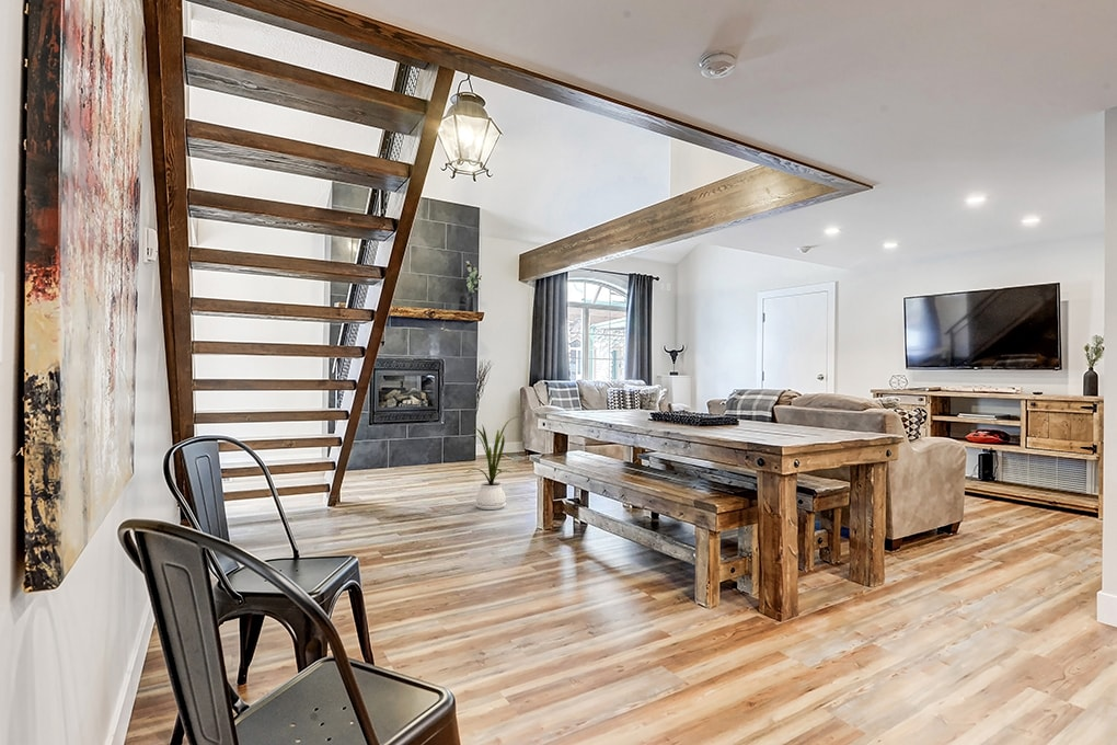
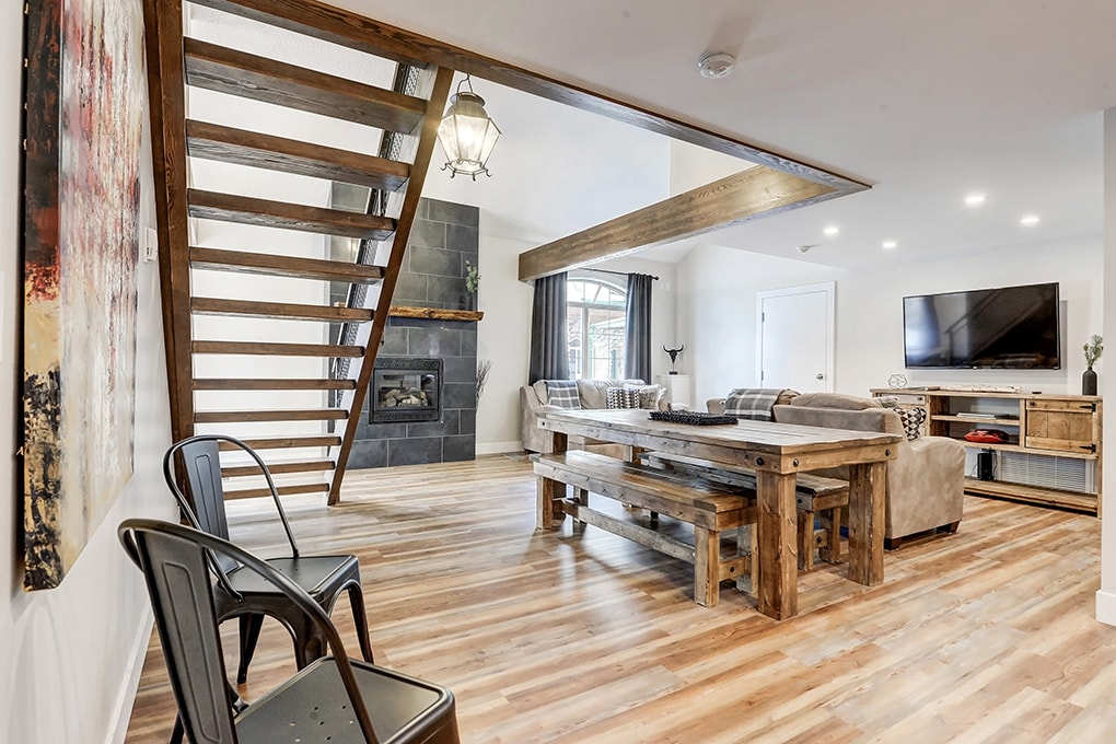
- house plant [467,415,519,511]
